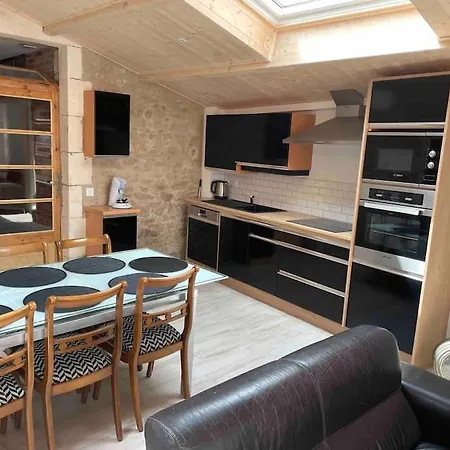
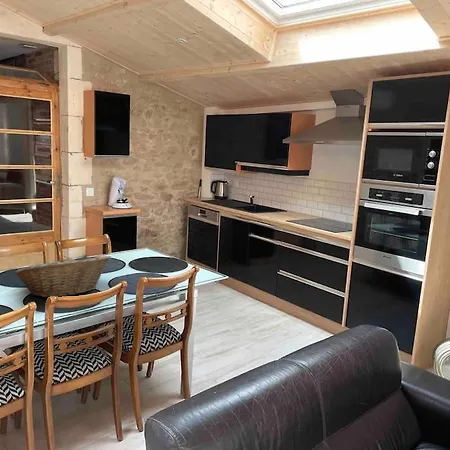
+ fruit basket [13,255,111,298]
